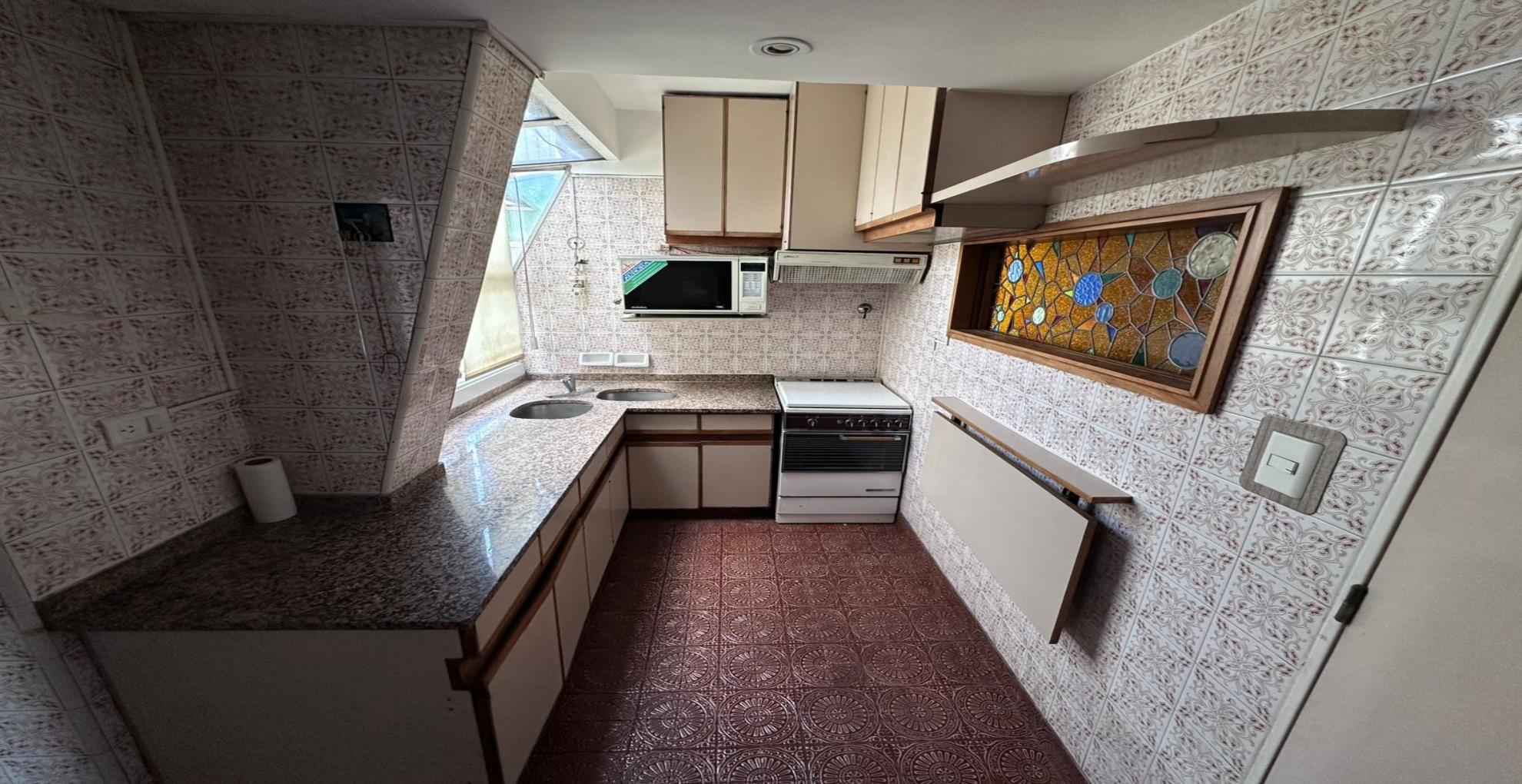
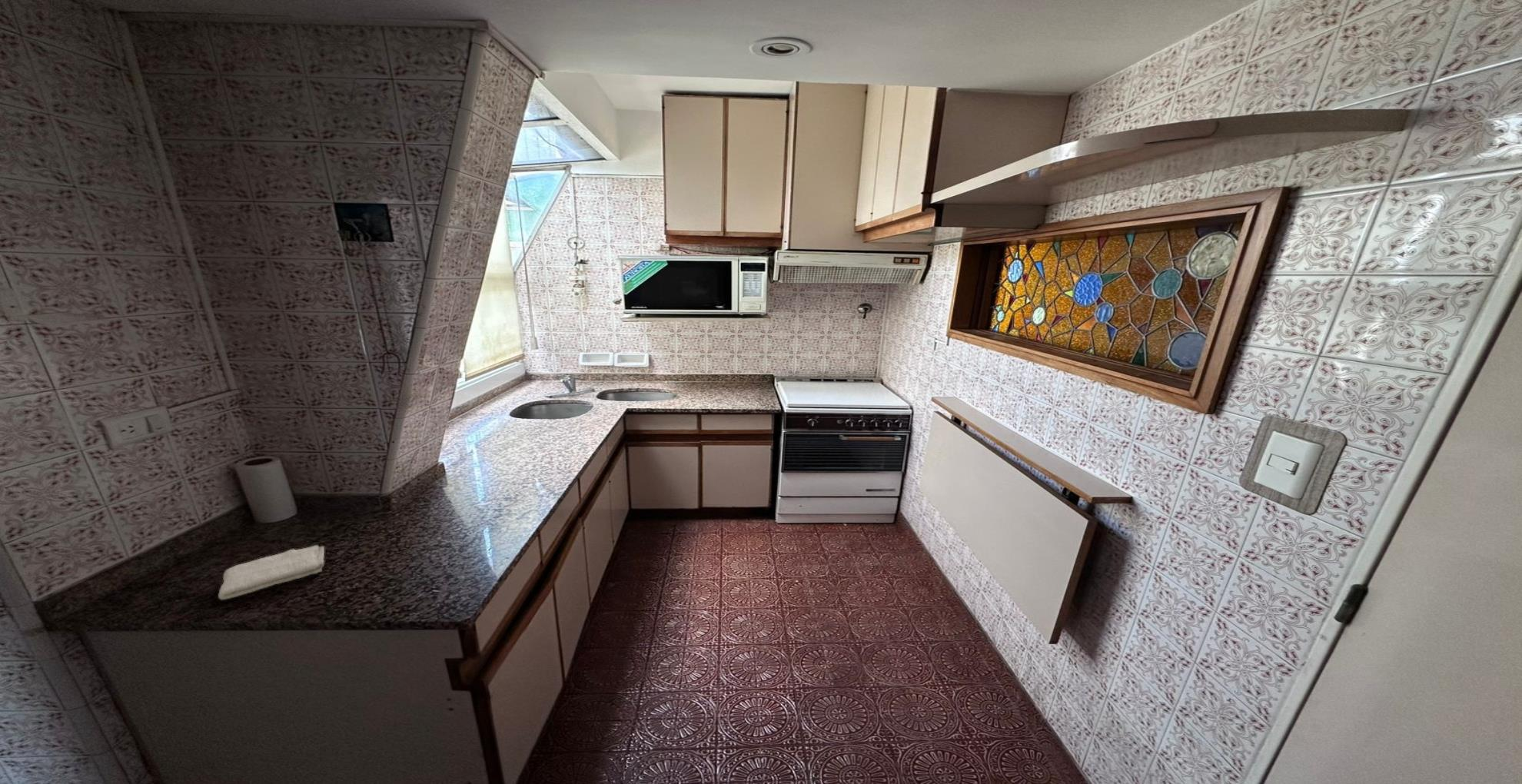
+ washcloth [218,544,326,600]
